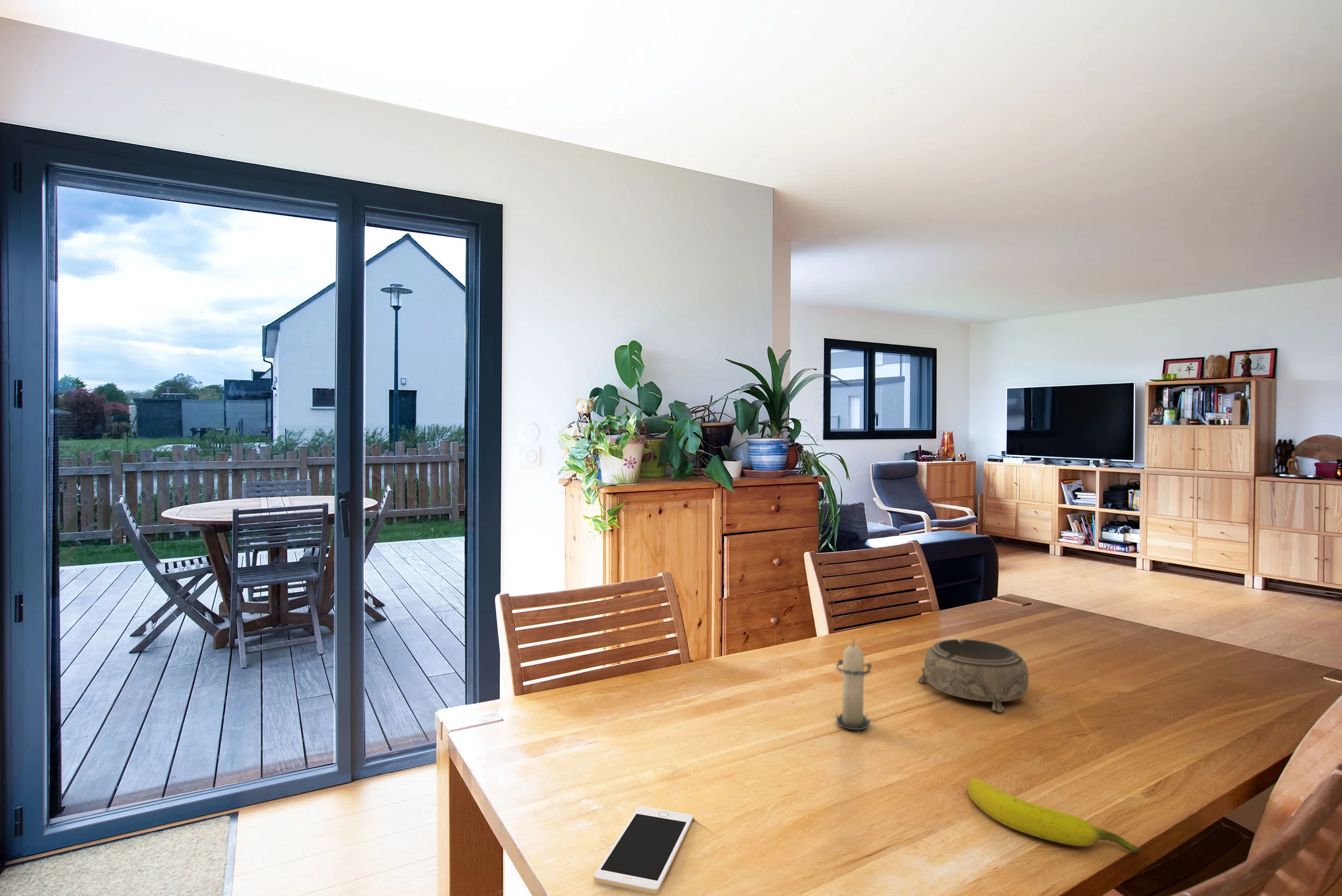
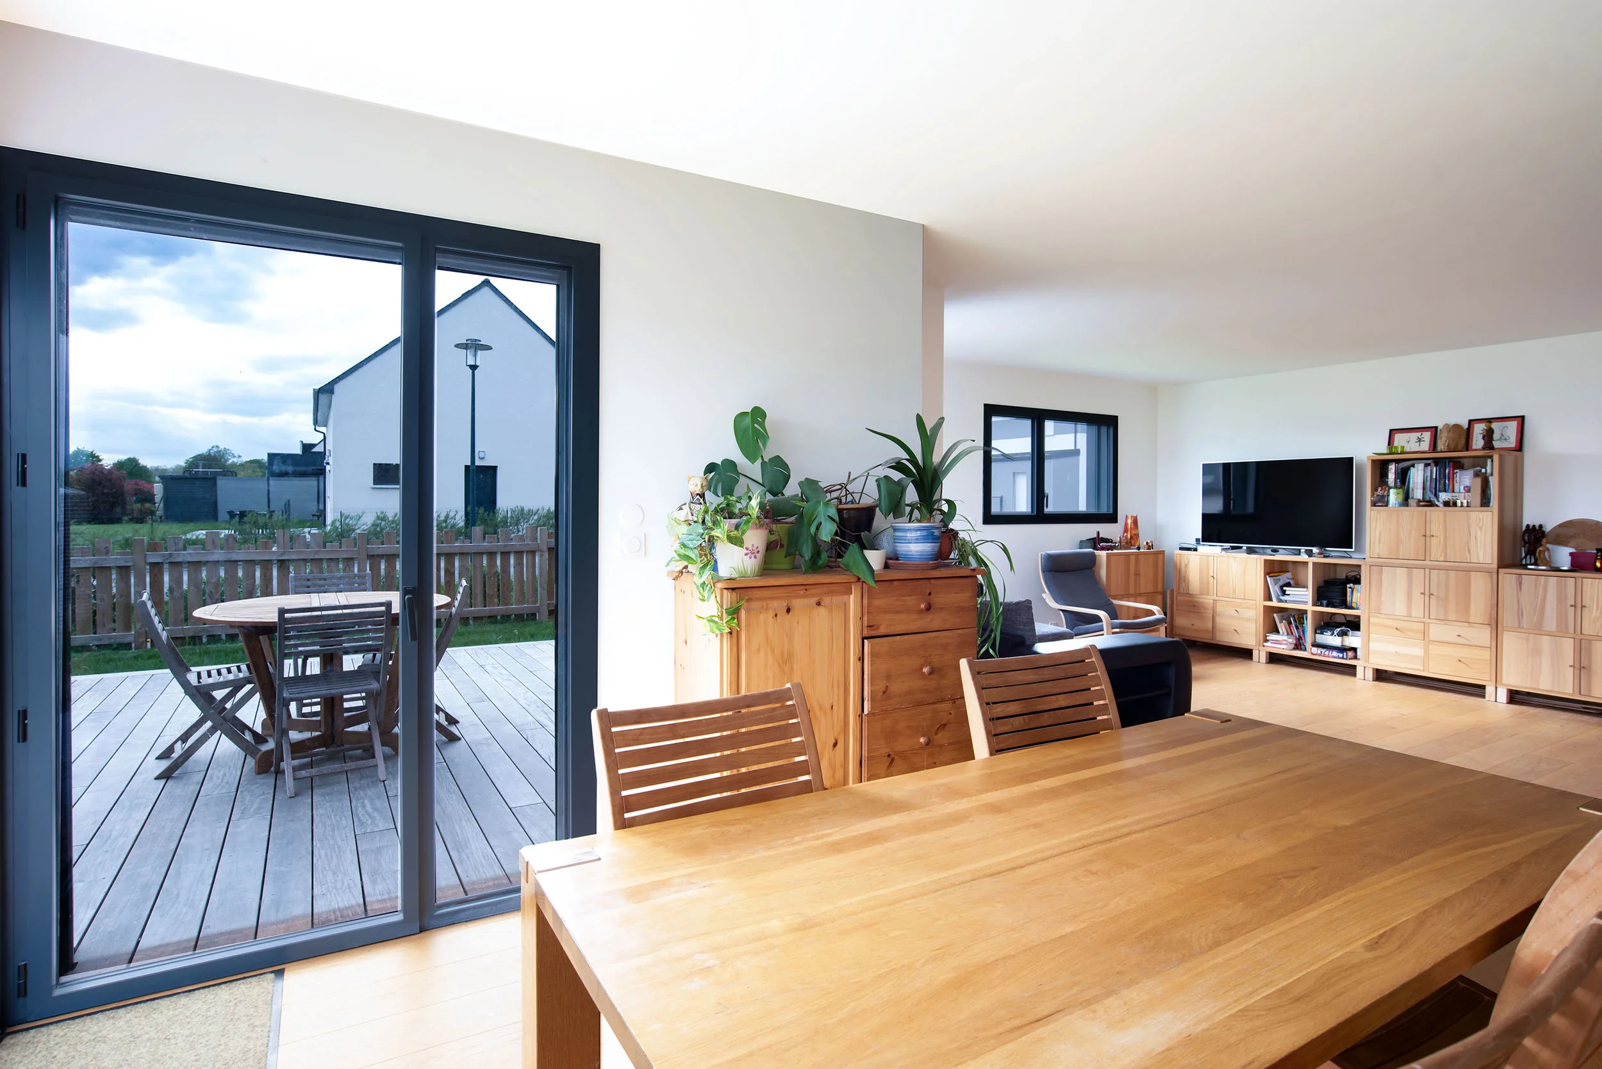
- decorative bowl [917,639,1029,713]
- banana [967,777,1141,854]
- cell phone [593,806,694,894]
- candle [834,638,873,731]
